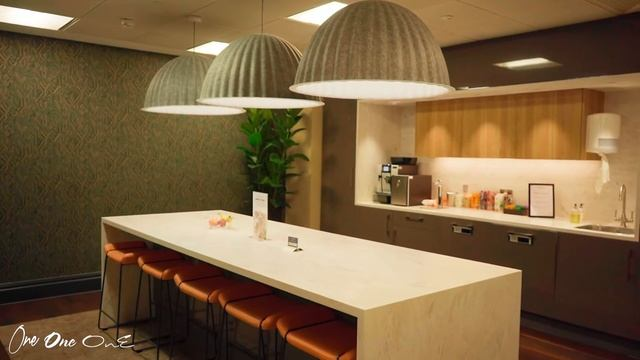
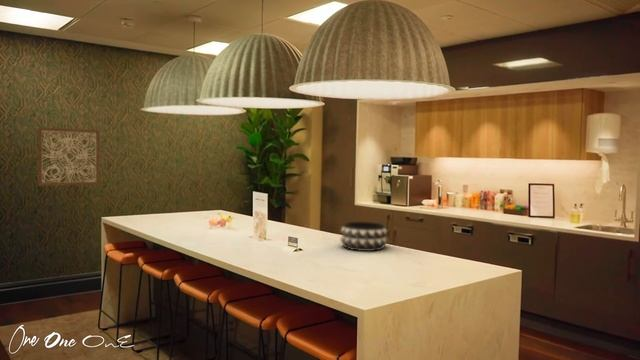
+ decorative bowl [339,221,389,252]
+ wall art [37,126,101,187]
